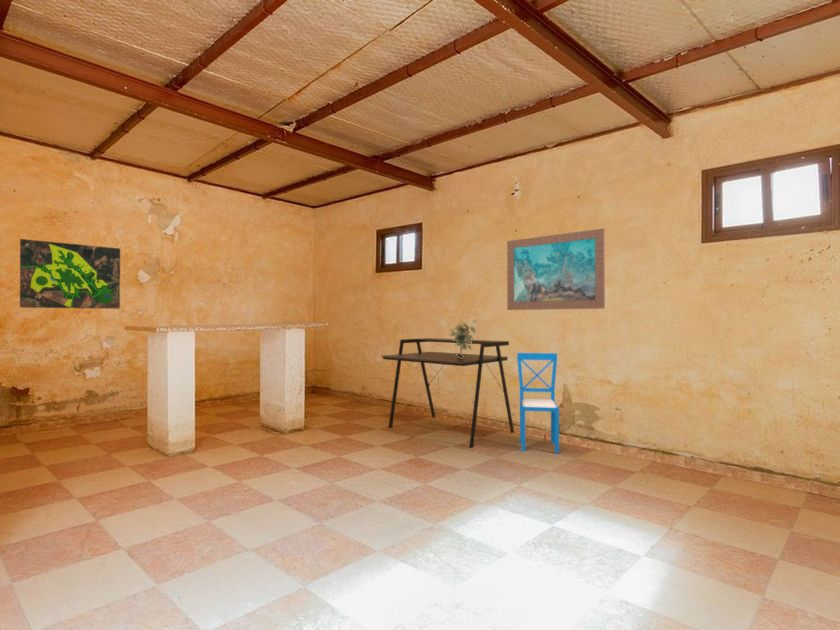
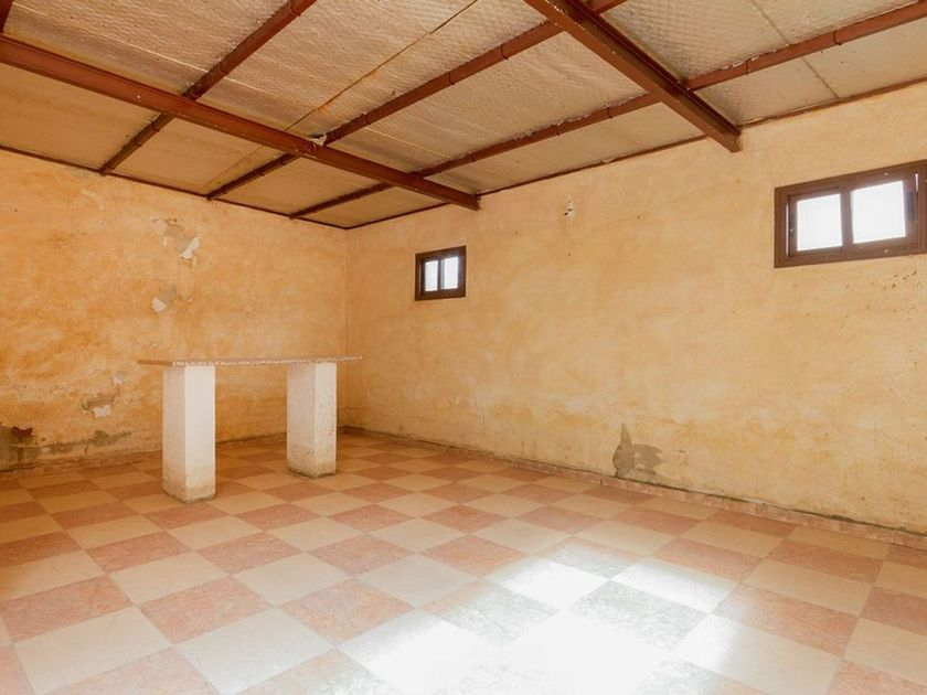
- dining chair [516,352,560,454]
- map [19,238,121,310]
- wall art [506,227,606,311]
- desk [381,337,515,449]
- potted plant [448,319,478,359]
